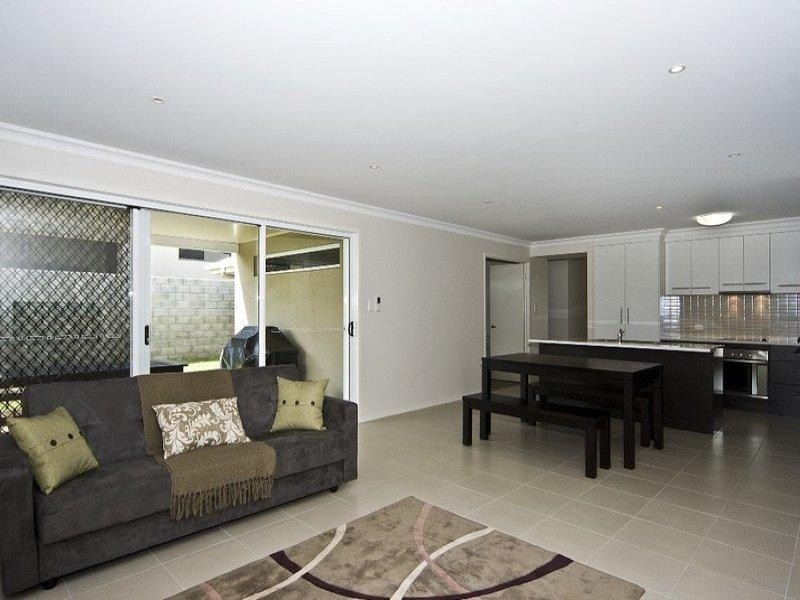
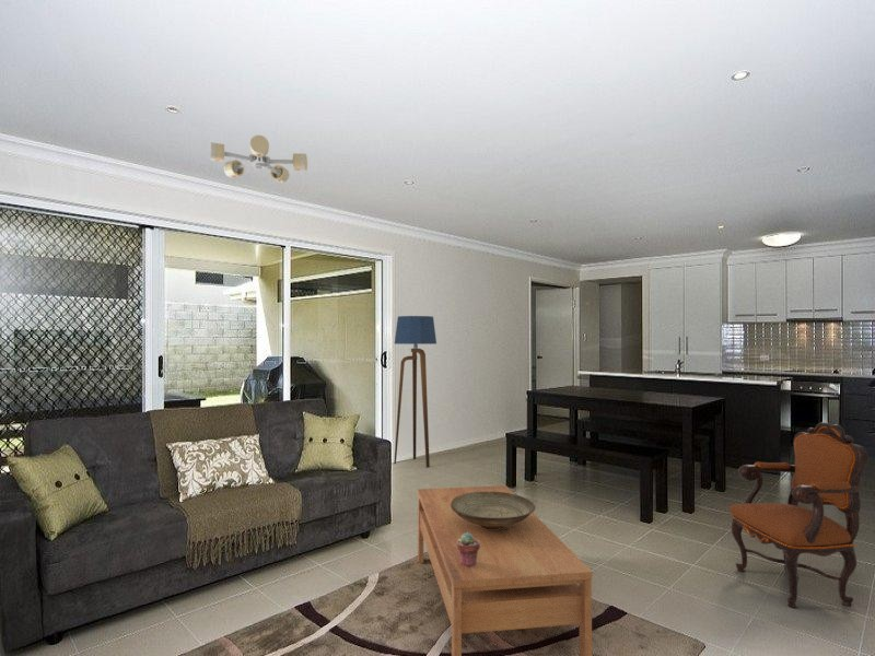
+ coffee table [417,484,594,656]
+ armchair [728,421,870,609]
+ decorative bowl [451,491,536,529]
+ potted succulent [457,532,480,566]
+ ceiling light [210,134,308,184]
+ floor lamp [393,315,438,468]
